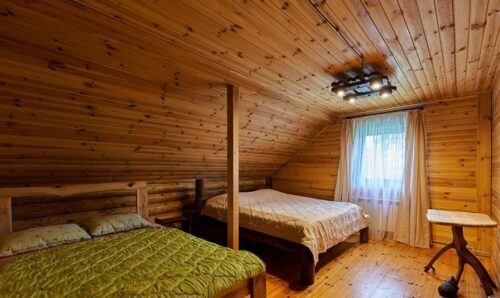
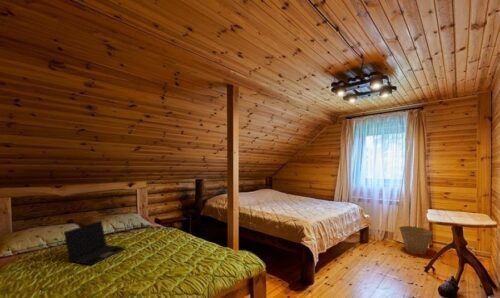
+ laptop [63,220,127,266]
+ basket [398,225,434,255]
